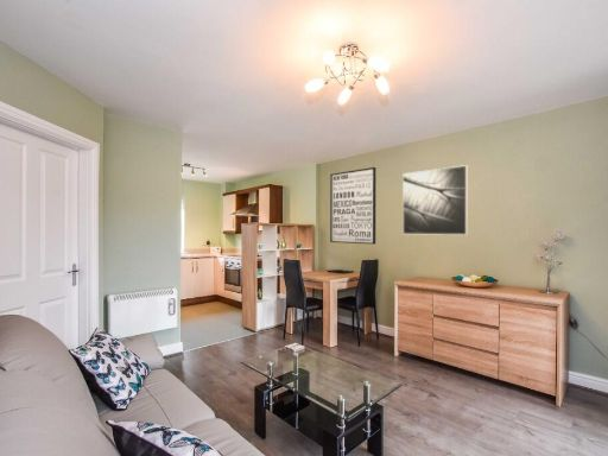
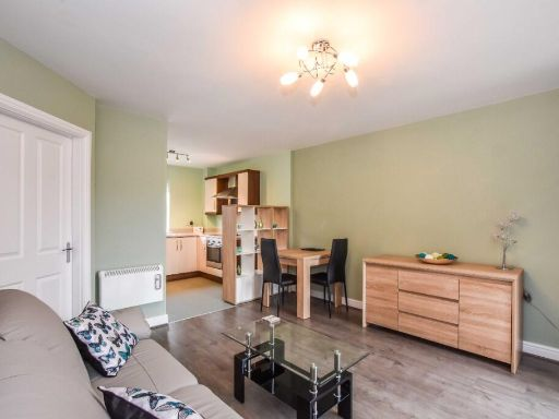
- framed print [401,164,469,236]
- wall art [329,166,376,245]
